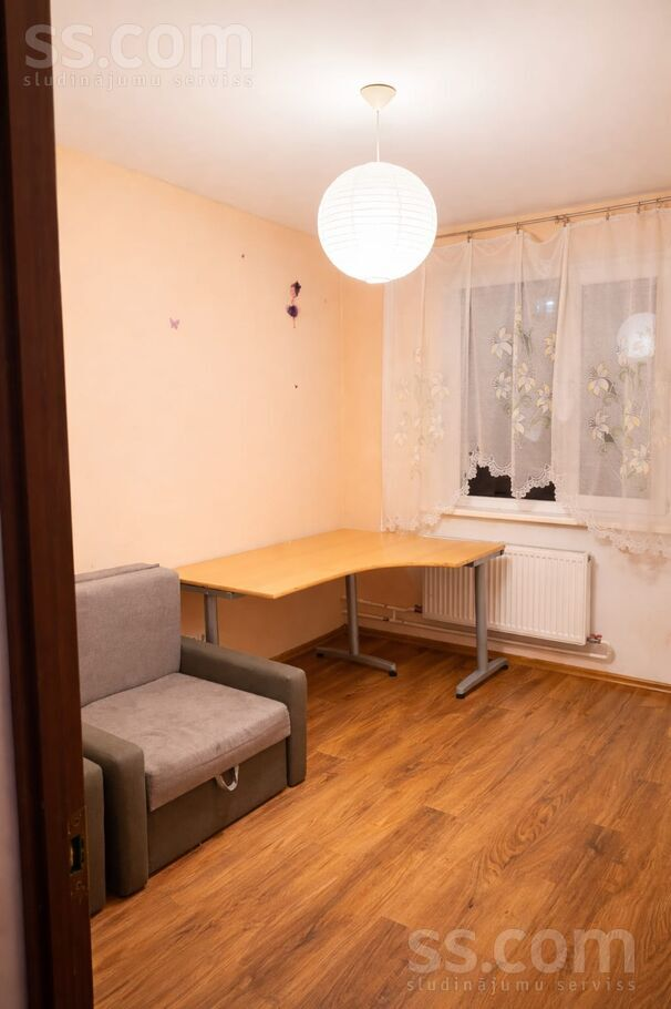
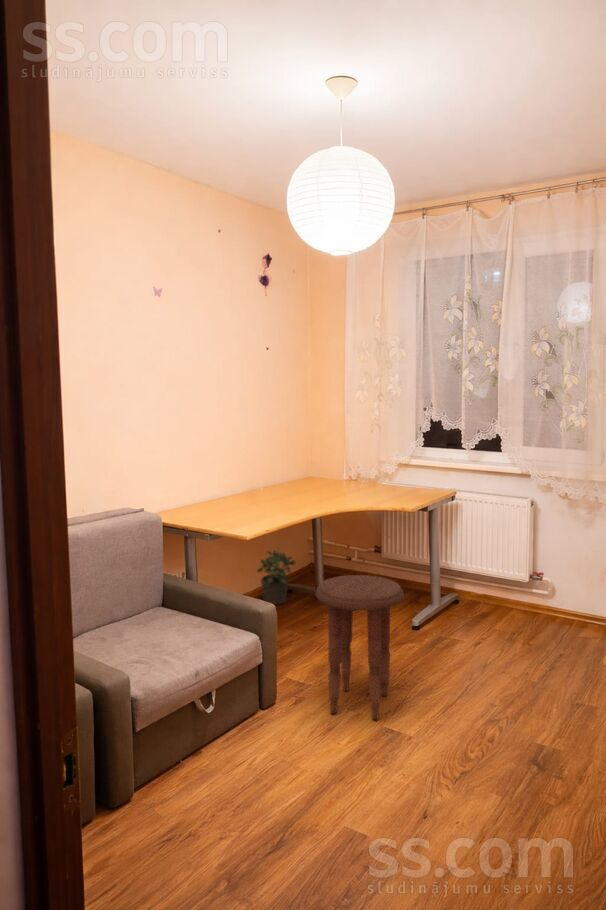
+ potted plant [256,546,297,606]
+ side table [315,574,405,721]
